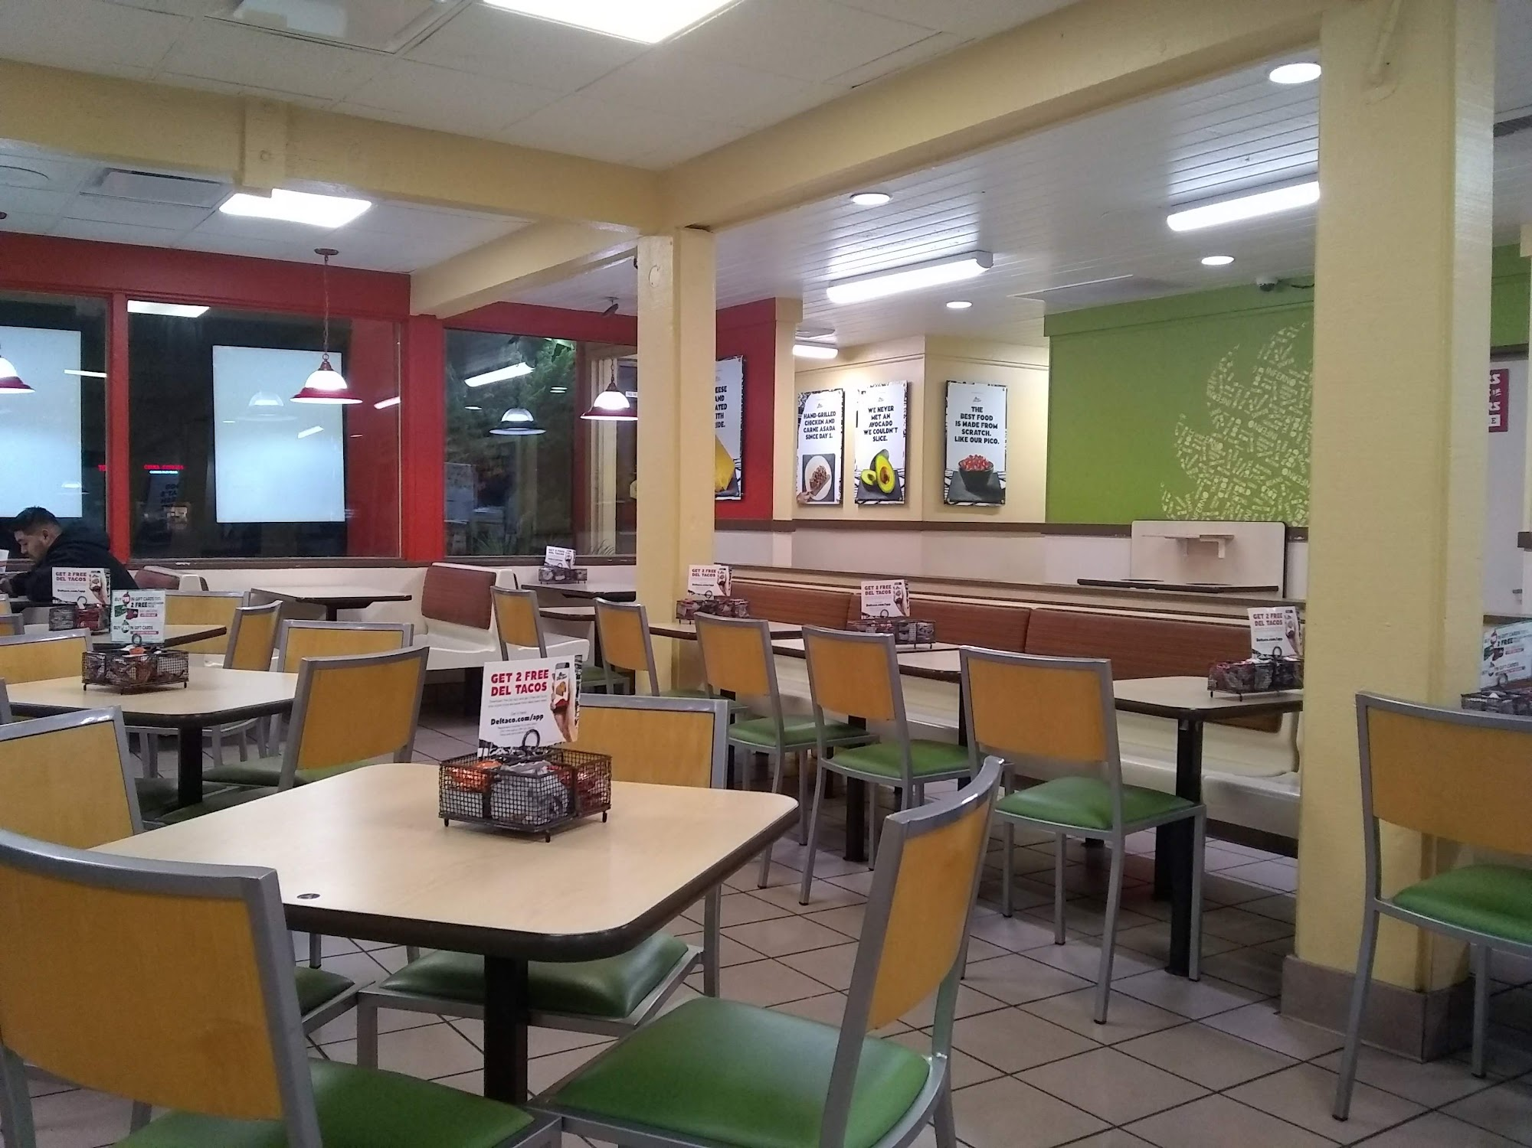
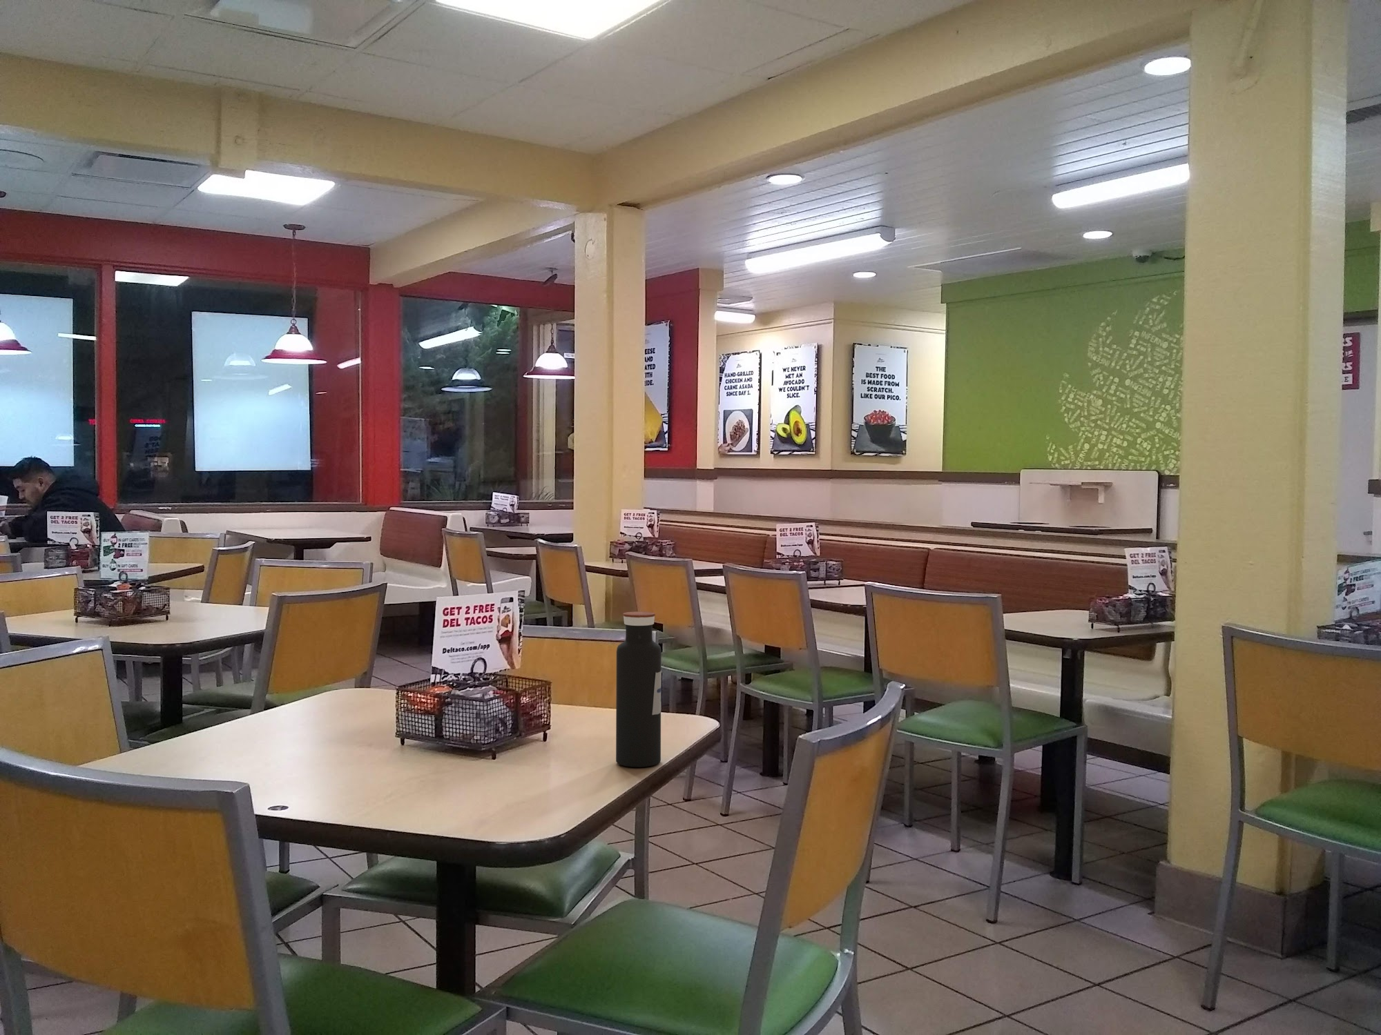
+ water bottle [615,611,662,768]
